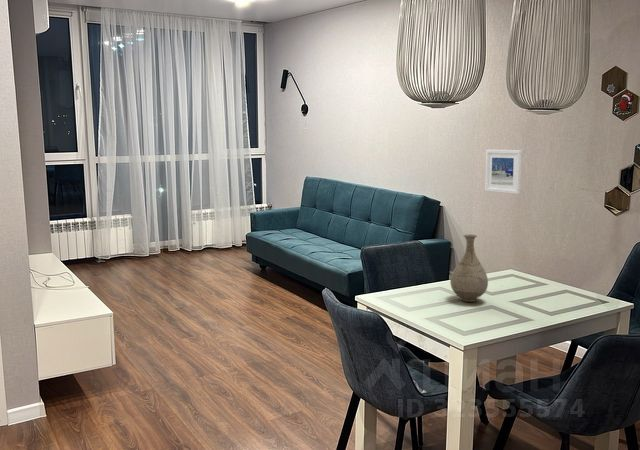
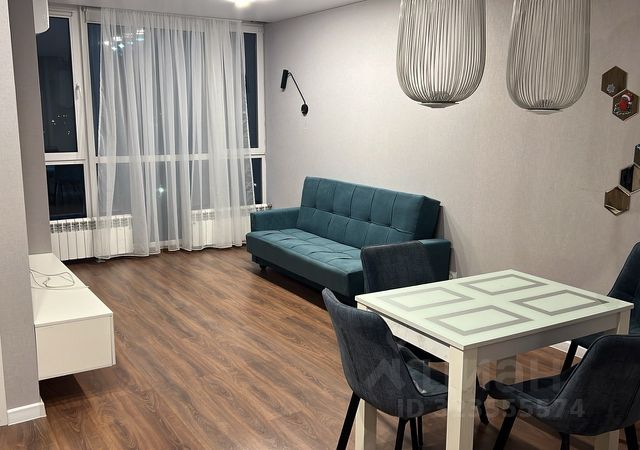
- vase [449,234,489,303]
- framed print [484,149,523,195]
